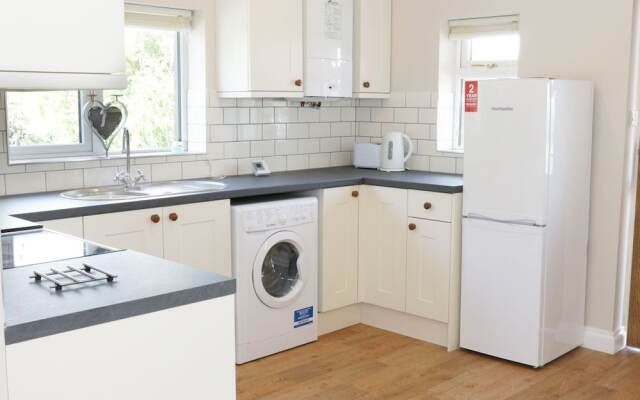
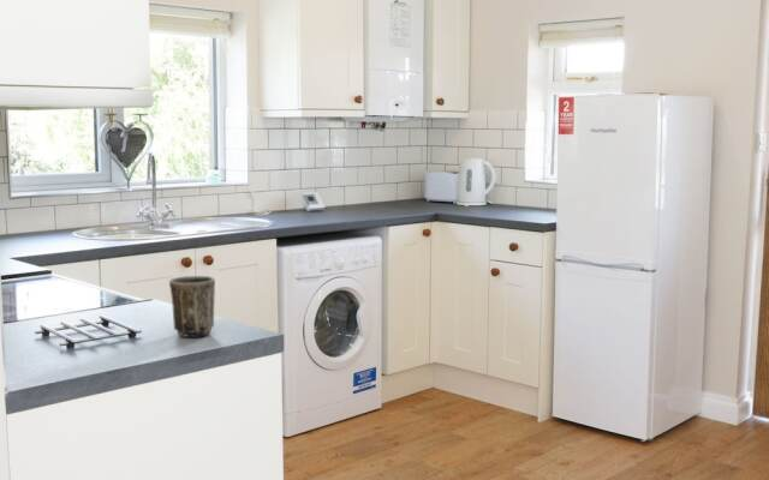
+ mug [168,275,216,338]
